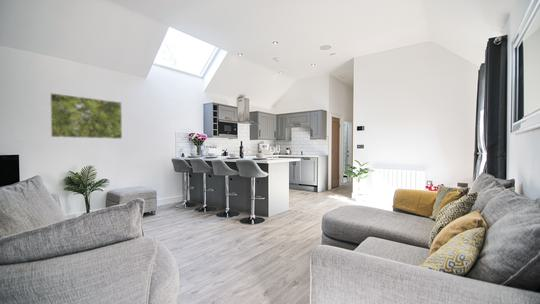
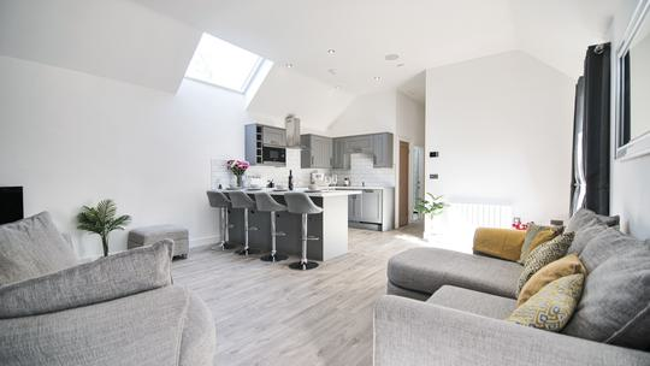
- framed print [49,92,123,140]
